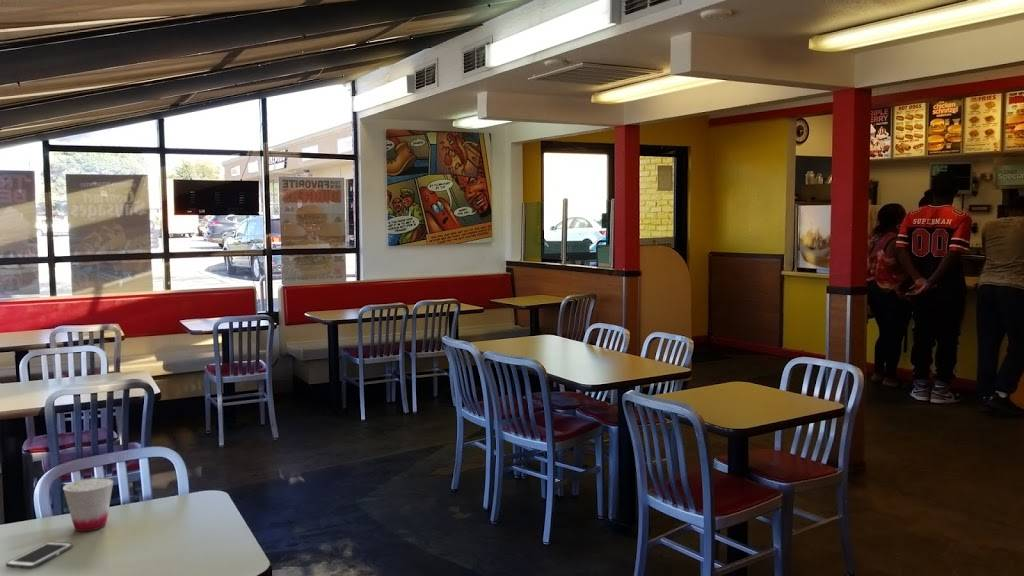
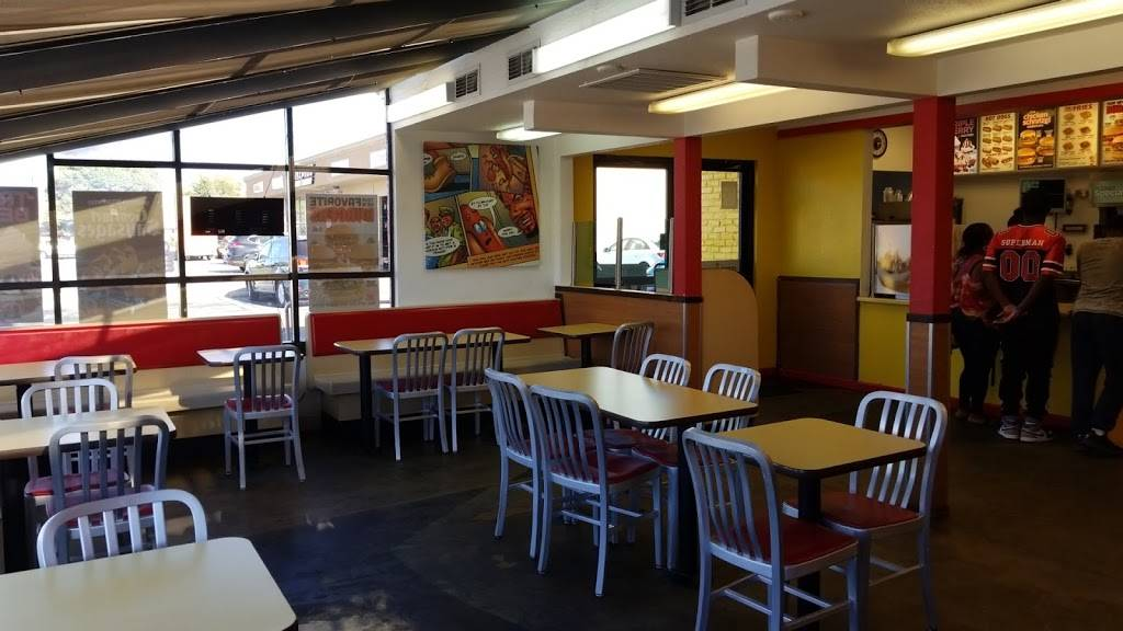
- cell phone [5,541,74,570]
- cup [62,477,114,532]
